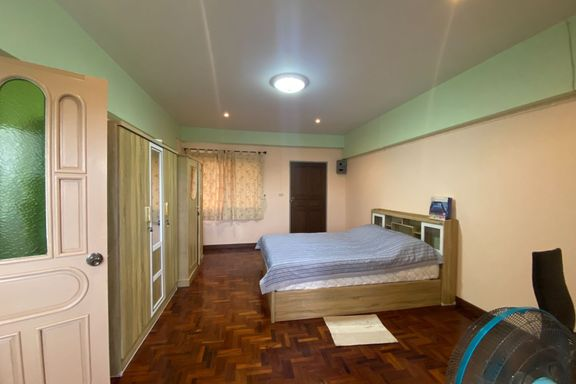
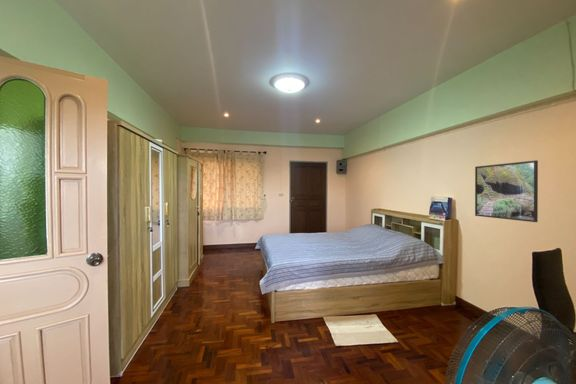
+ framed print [474,159,539,223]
